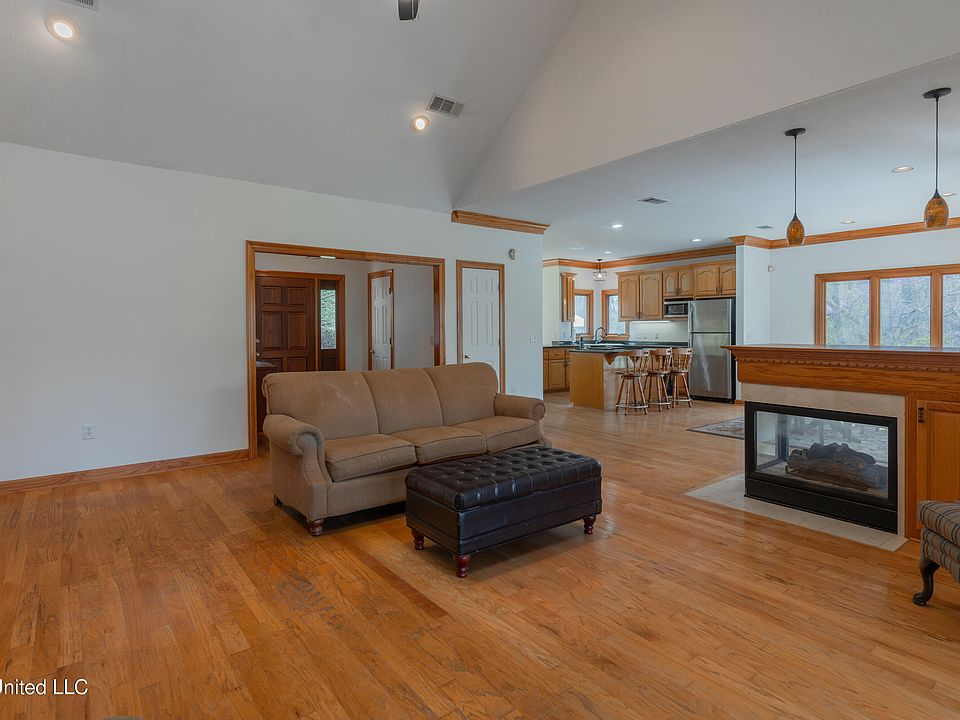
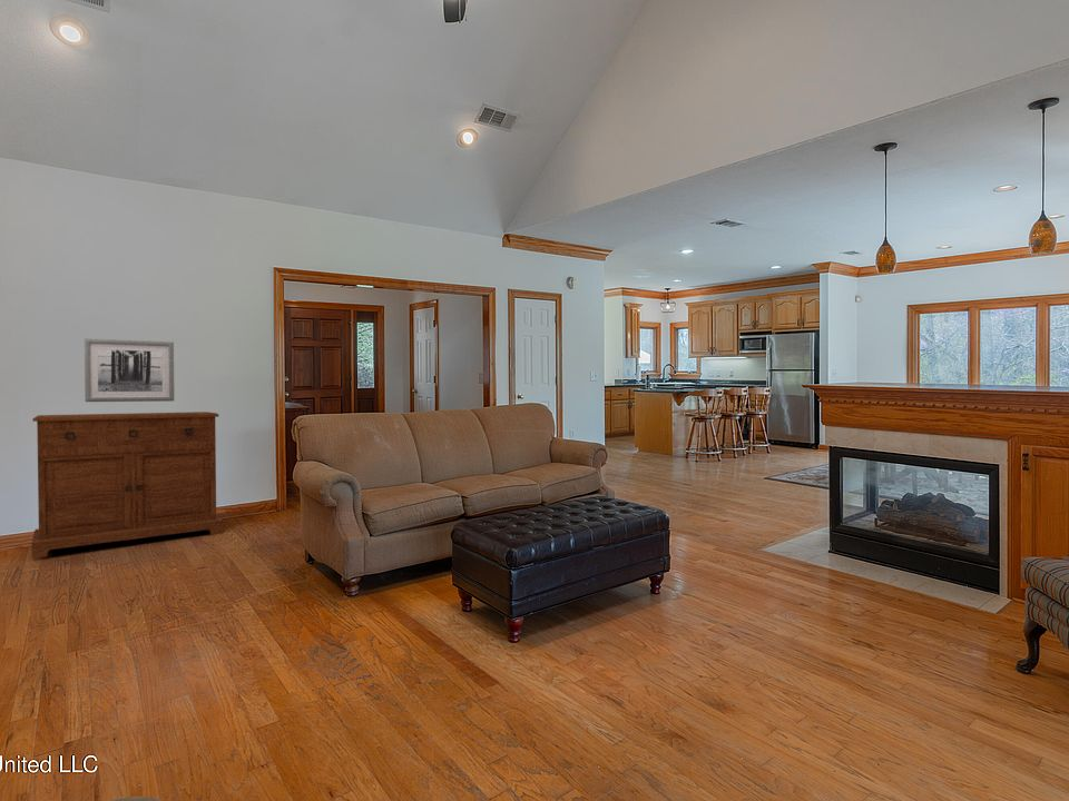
+ sideboard [31,411,224,560]
+ wall art [84,337,175,403]
